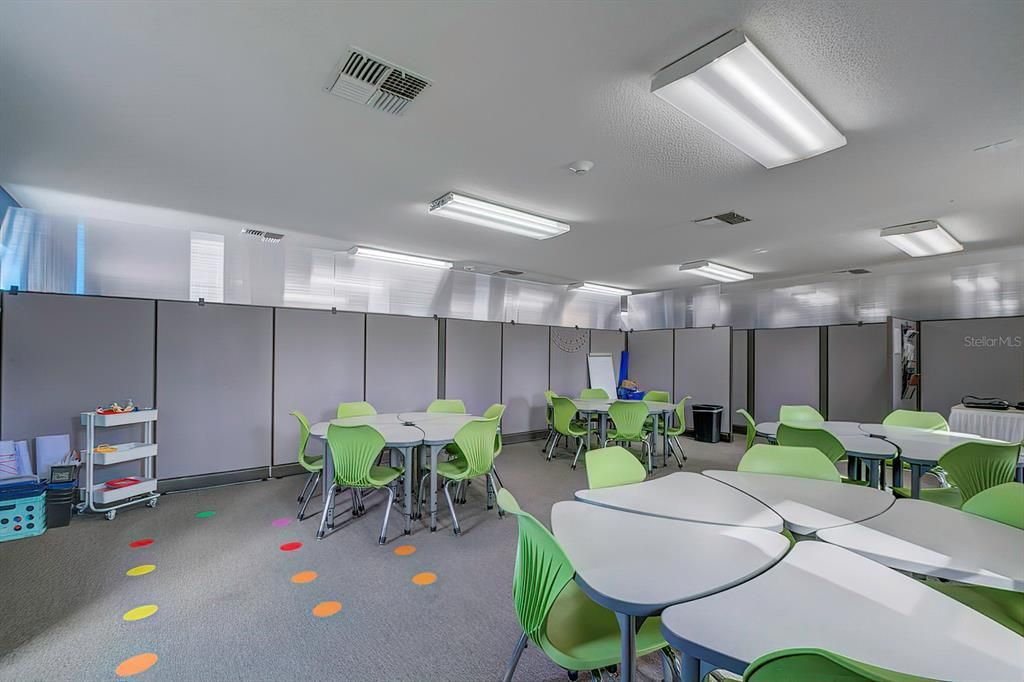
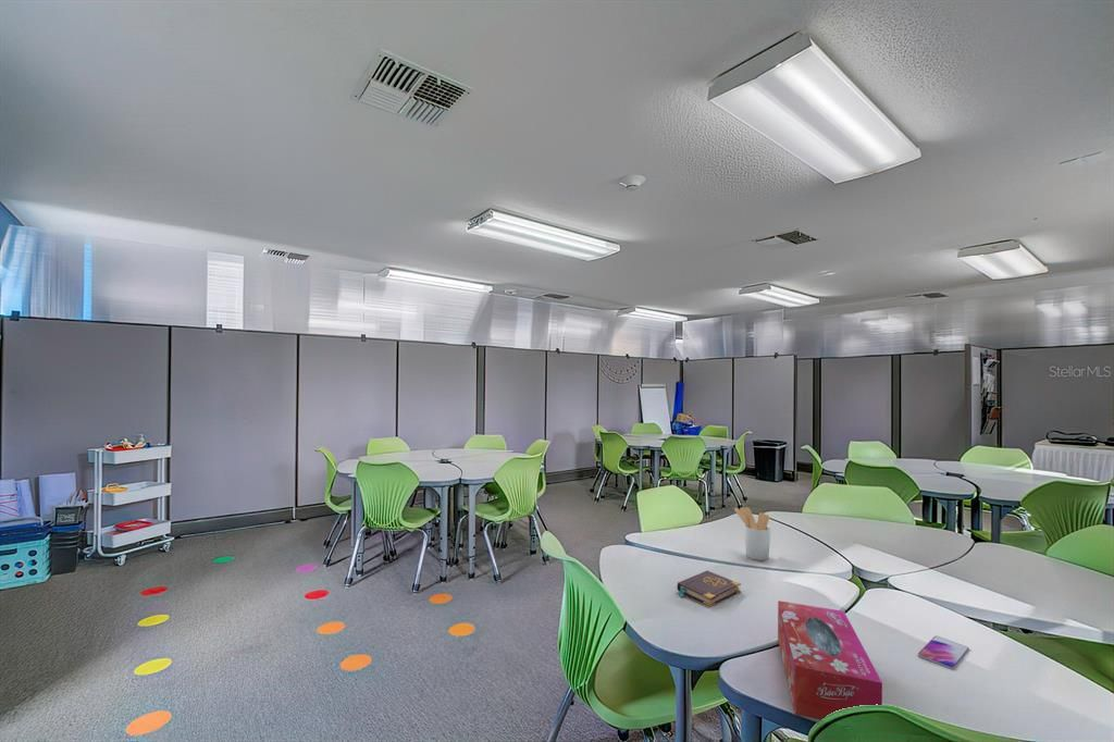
+ utensil holder [733,506,772,561]
+ tissue box [777,599,883,721]
+ smartphone [917,635,970,670]
+ book [677,570,742,607]
